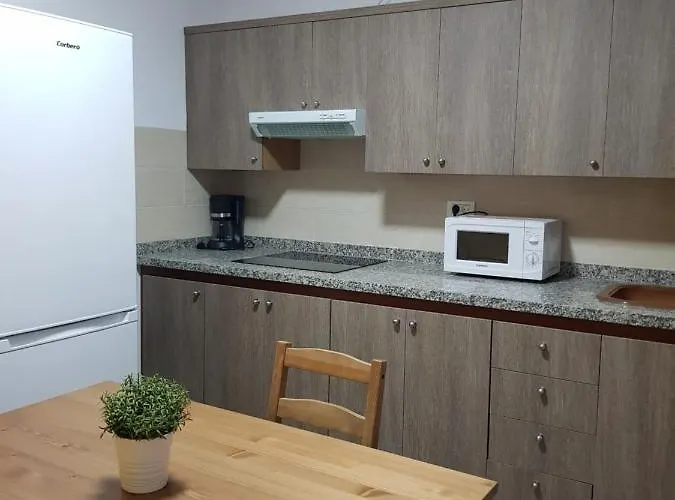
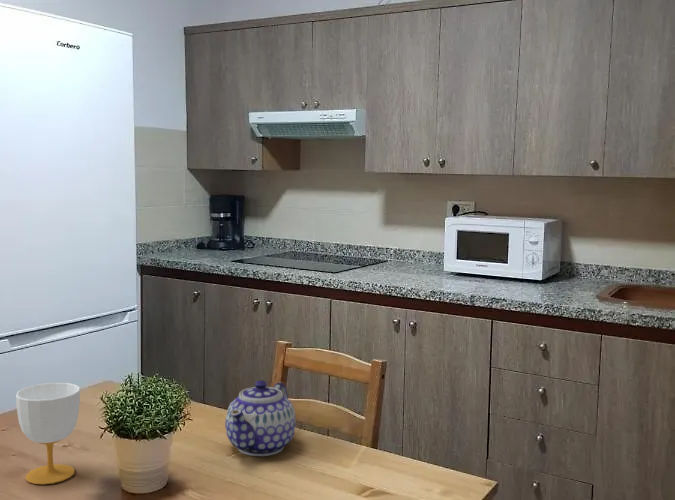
+ teapot [224,379,296,457]
+ cup [15,382,81,485]
